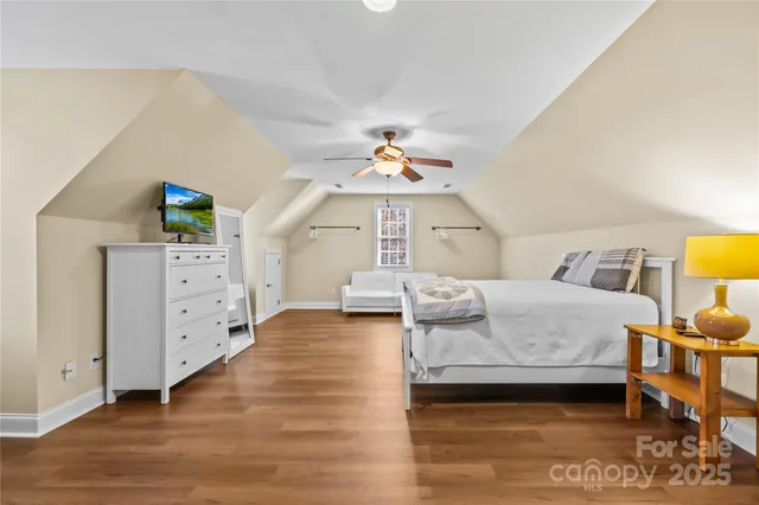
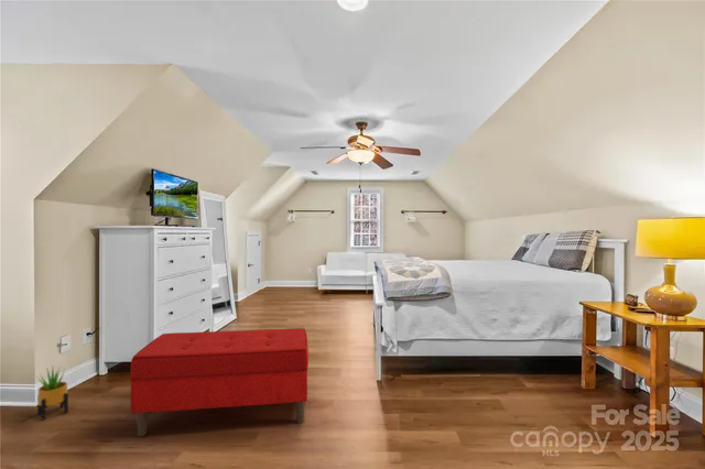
+ potted plant [35,364,69,422]
+ bench [129,327,310,437]
